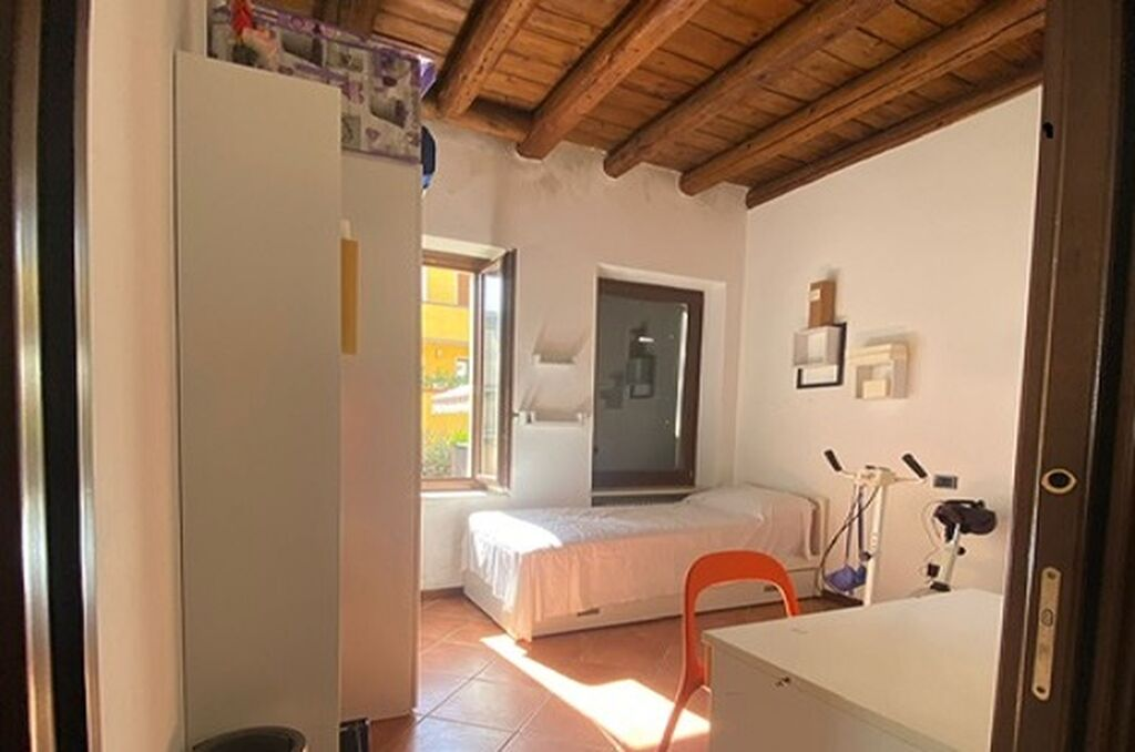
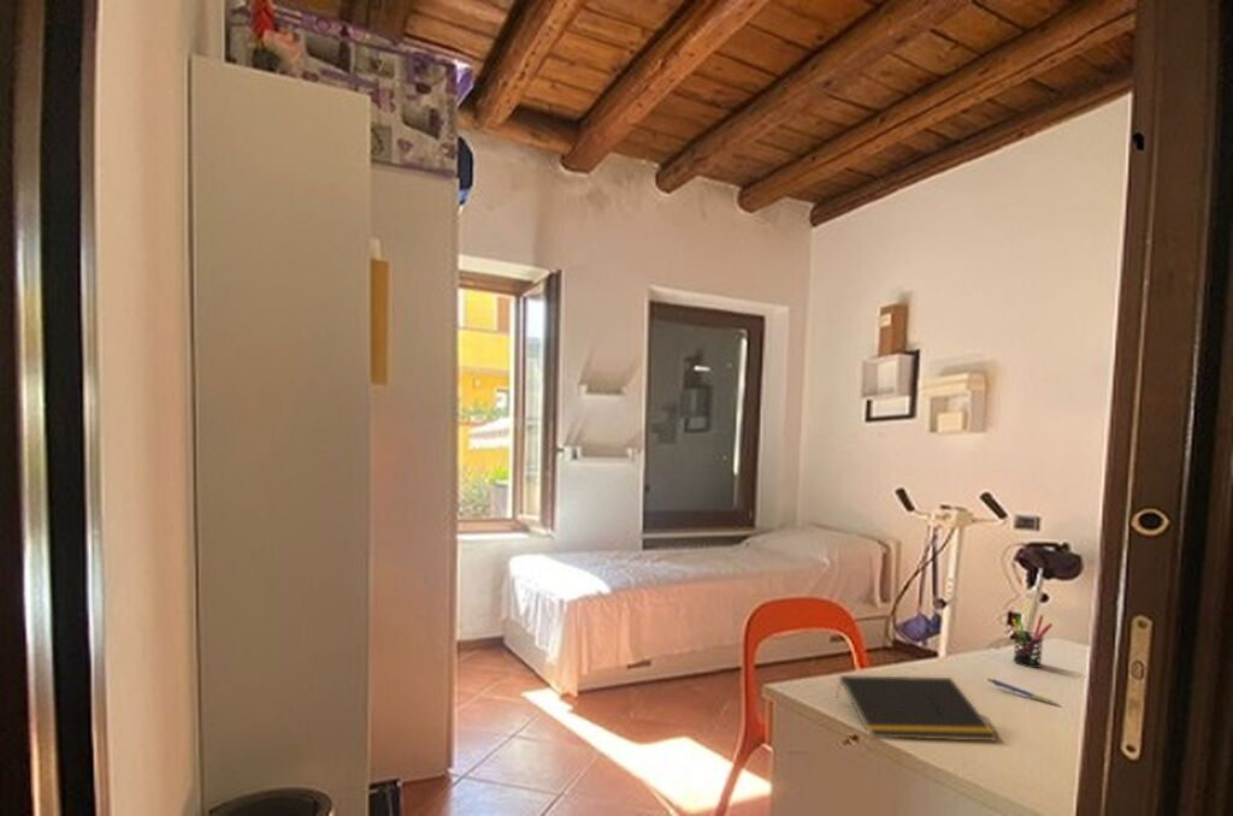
+ pen holder [1011,614,1054,669]
+ notepad [836,674,999,743]
+ pen [986,676,1062,708]
